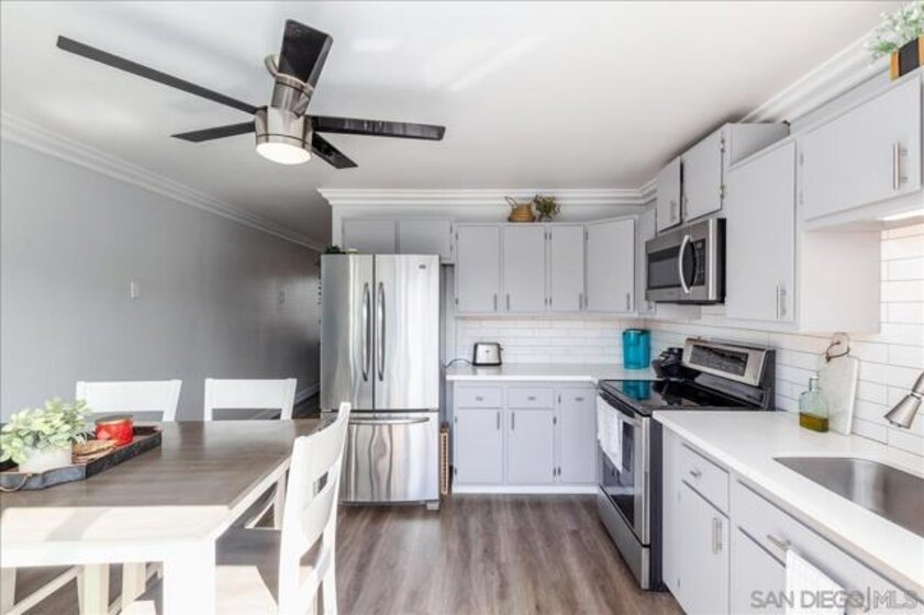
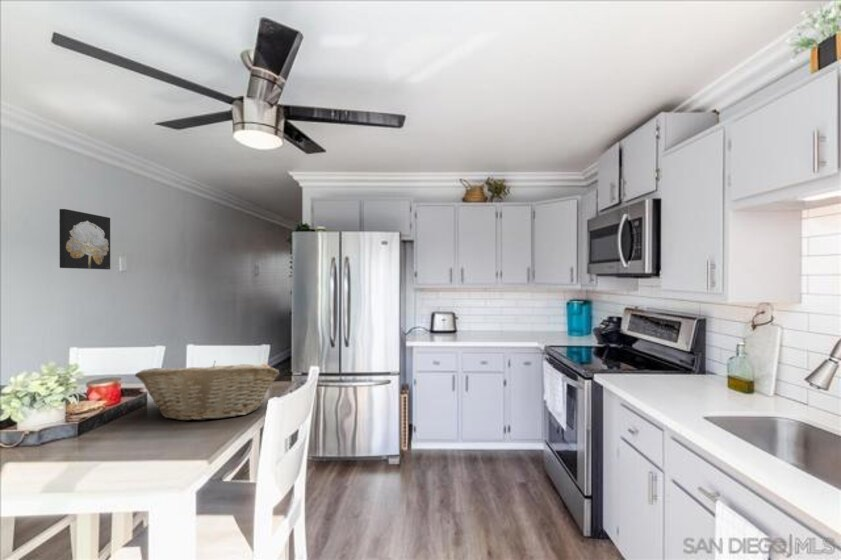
+ fruit basket [134,360,281,422]
+ wall art [58,208,111,270]
